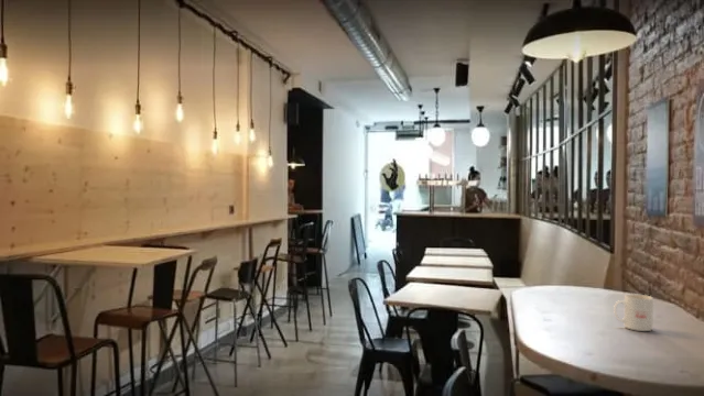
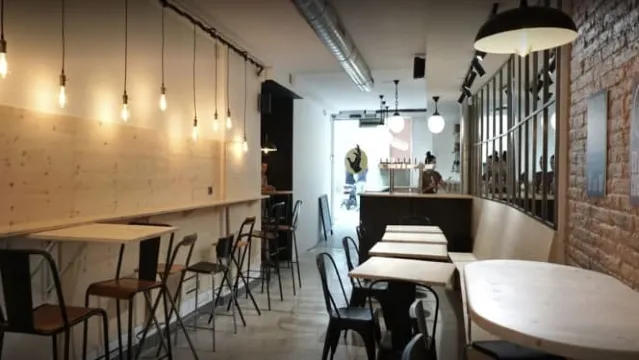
- mug [613,293,654,332]
